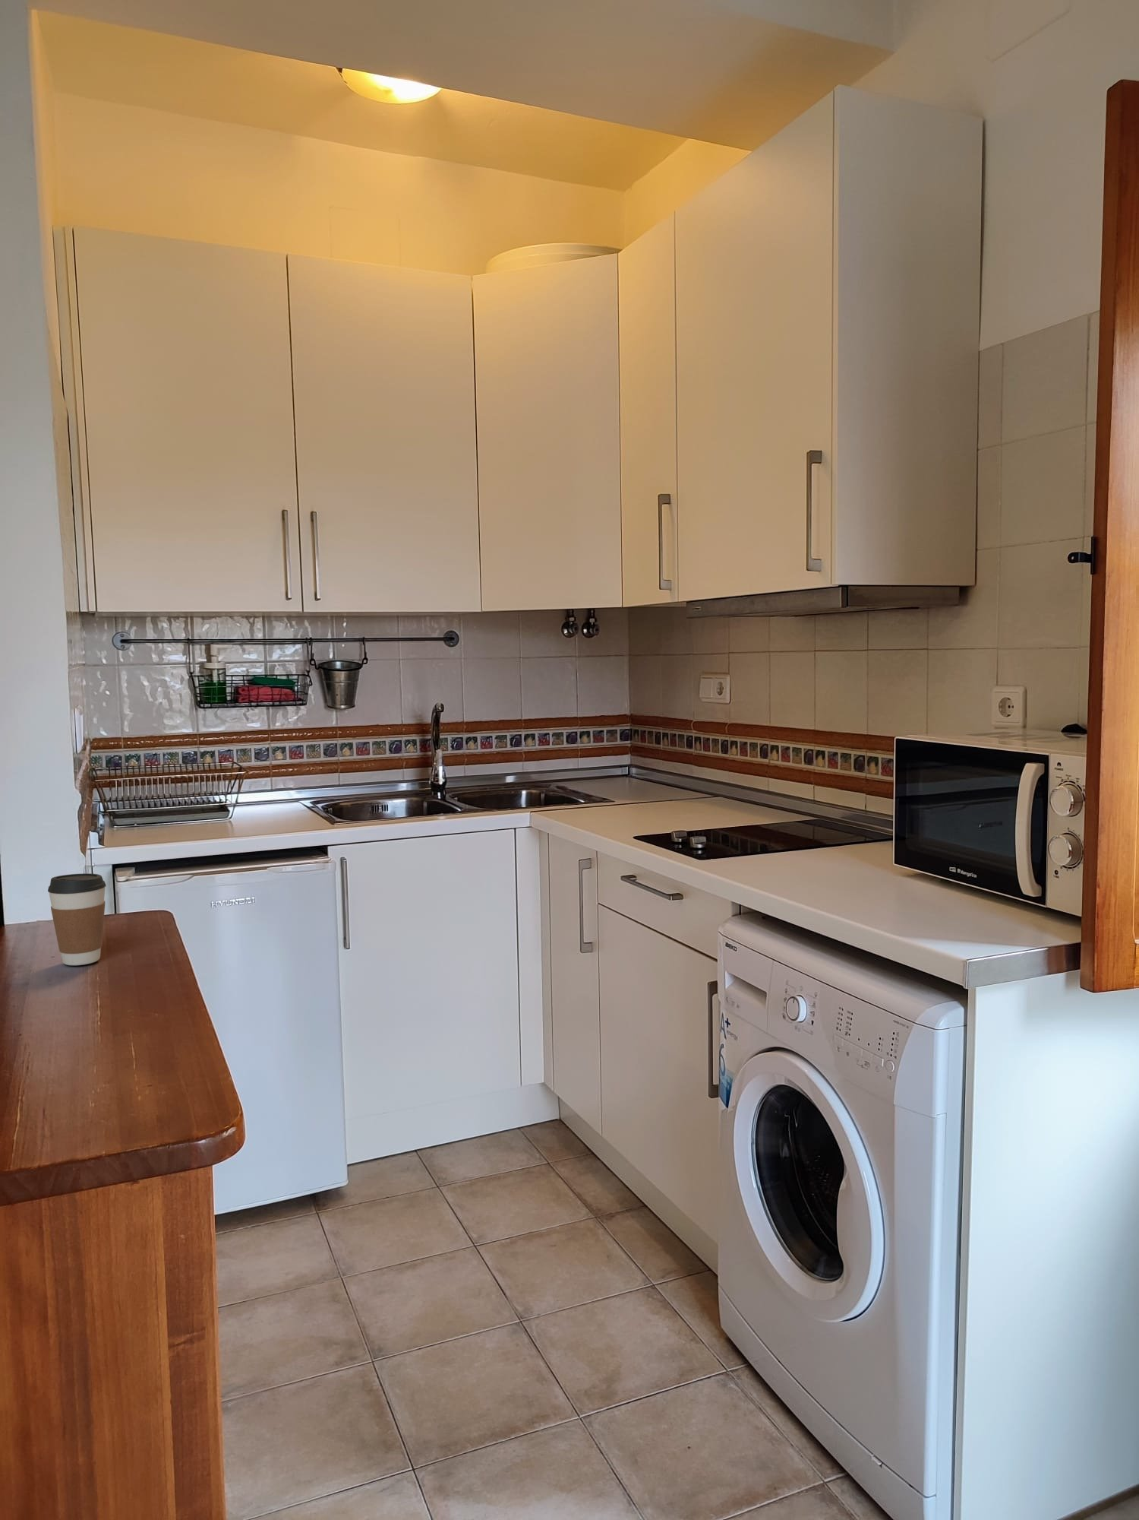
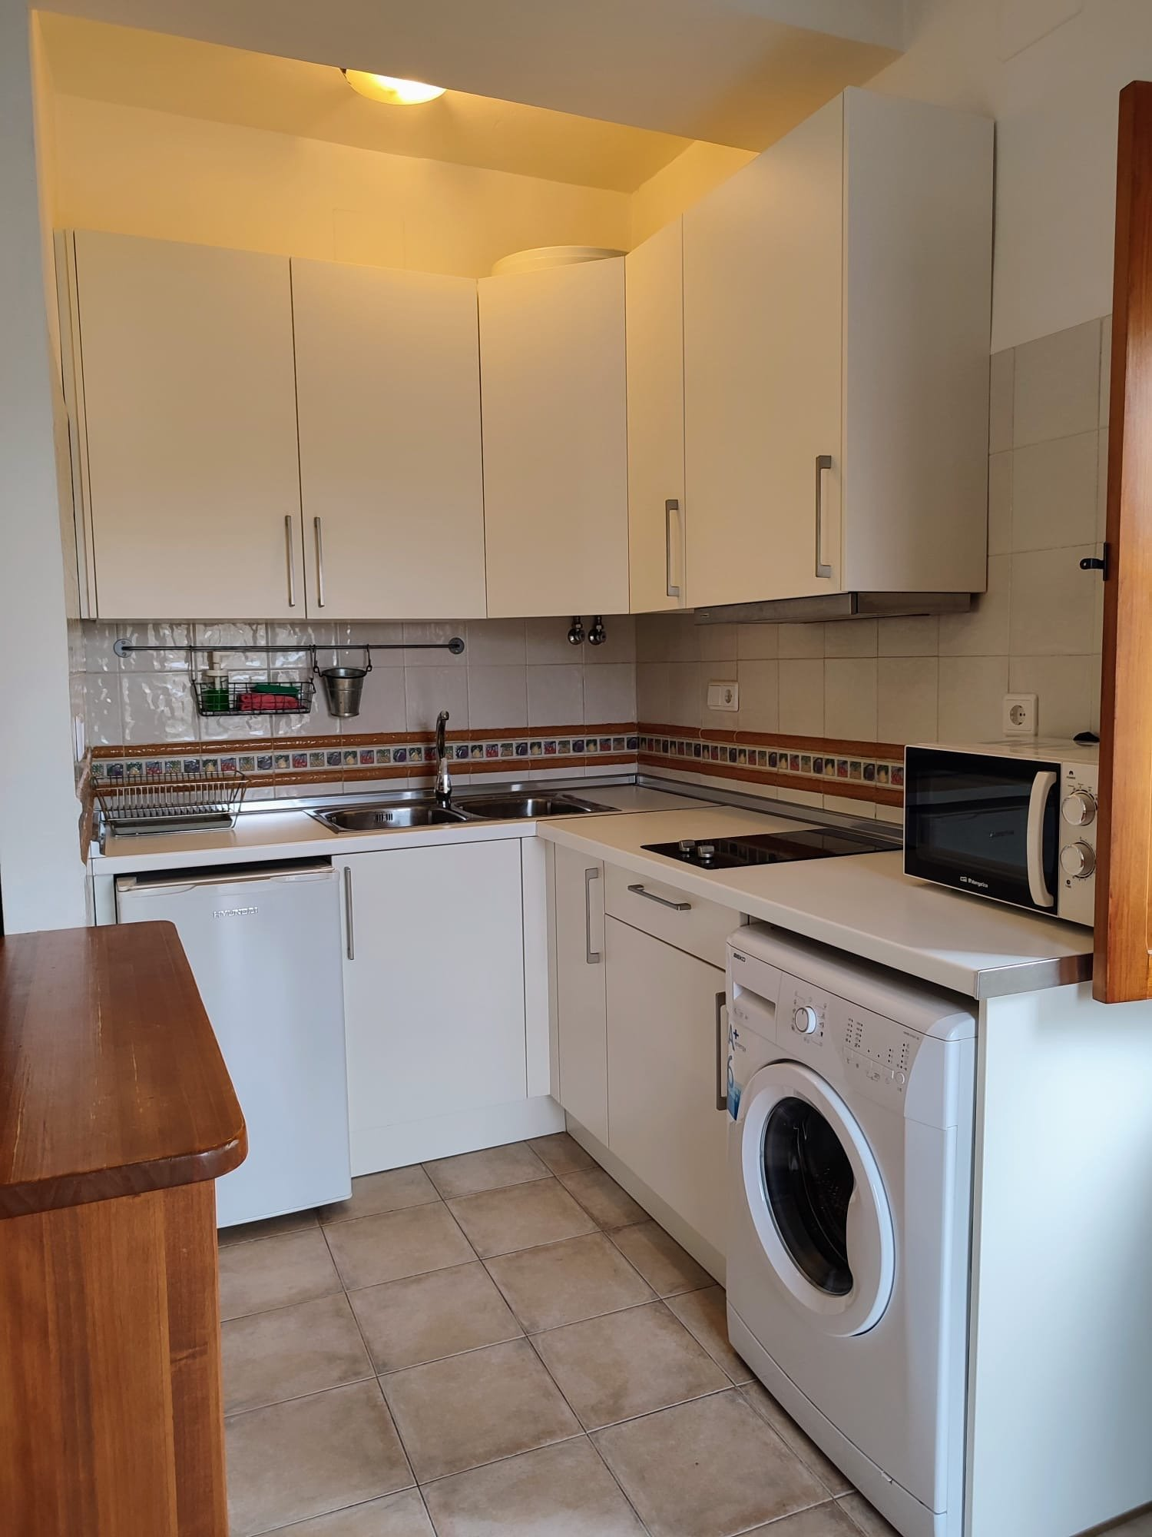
- coffee cup [47,873,106,966]
